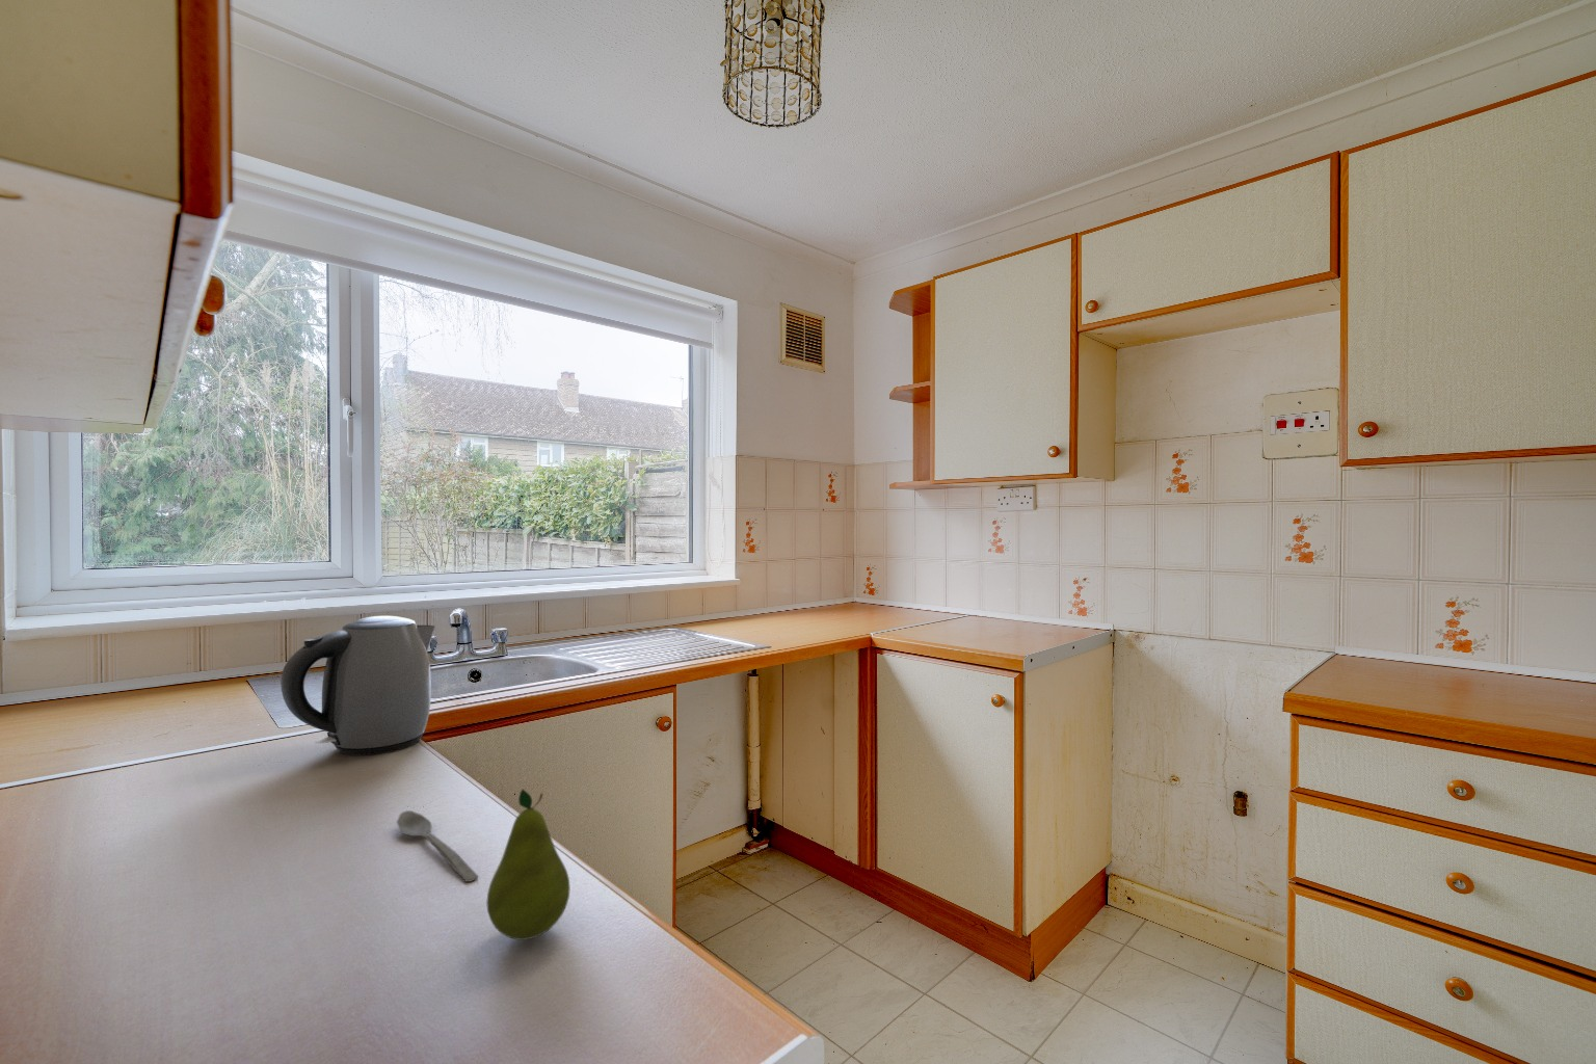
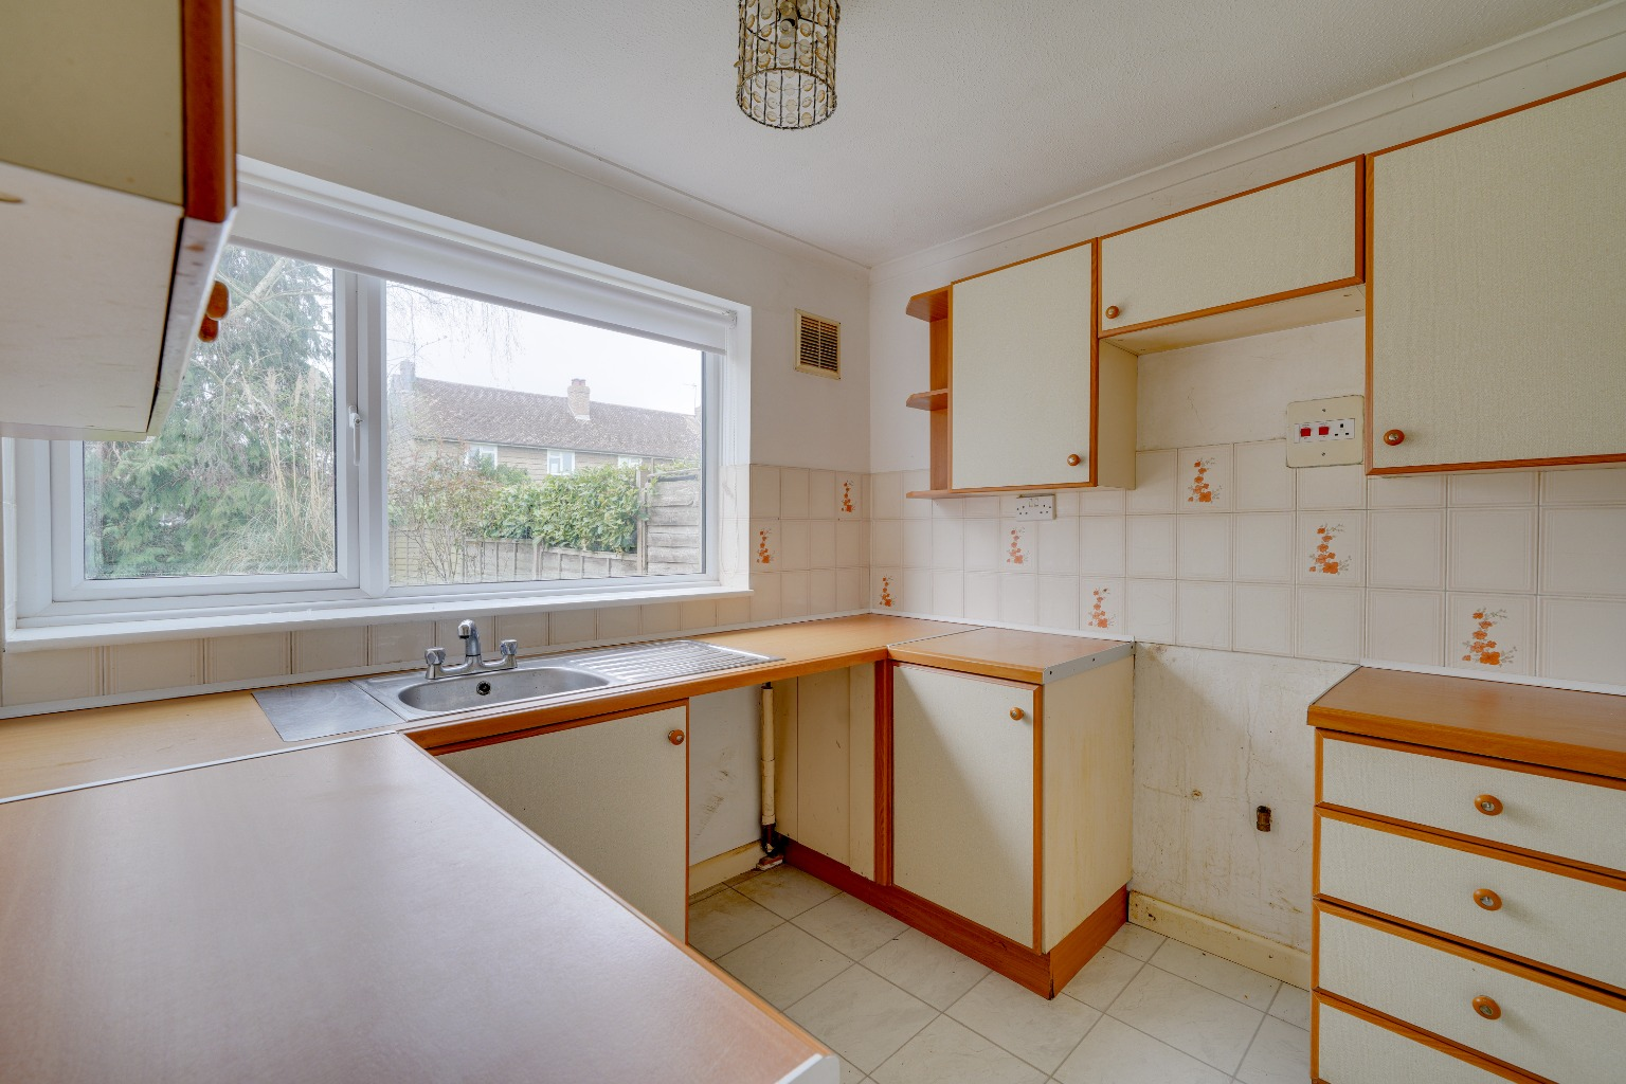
- spoon [395,810,479,884]
- fruit [486,787,571,942]
- kettle [279,615,436,756]
